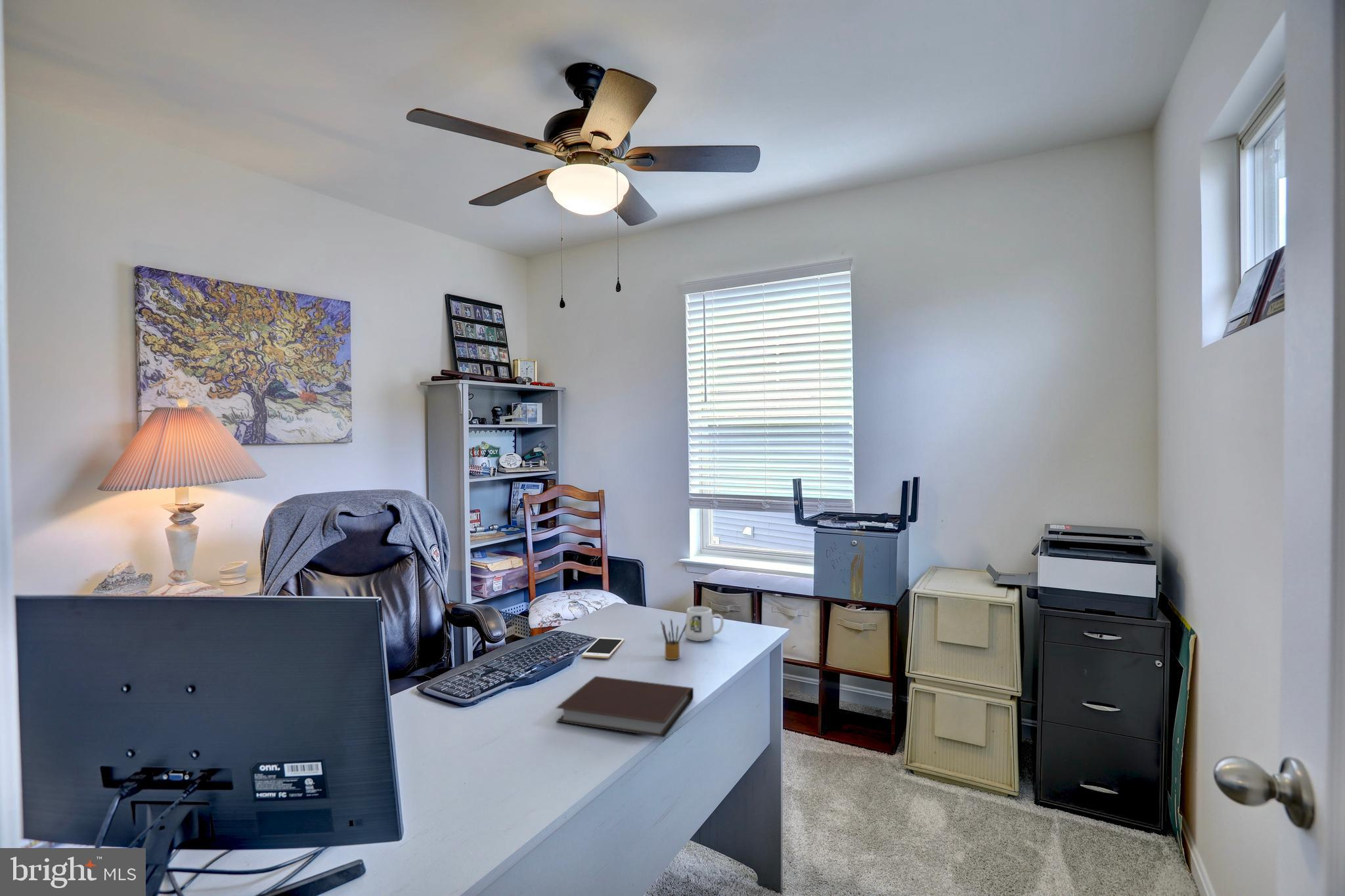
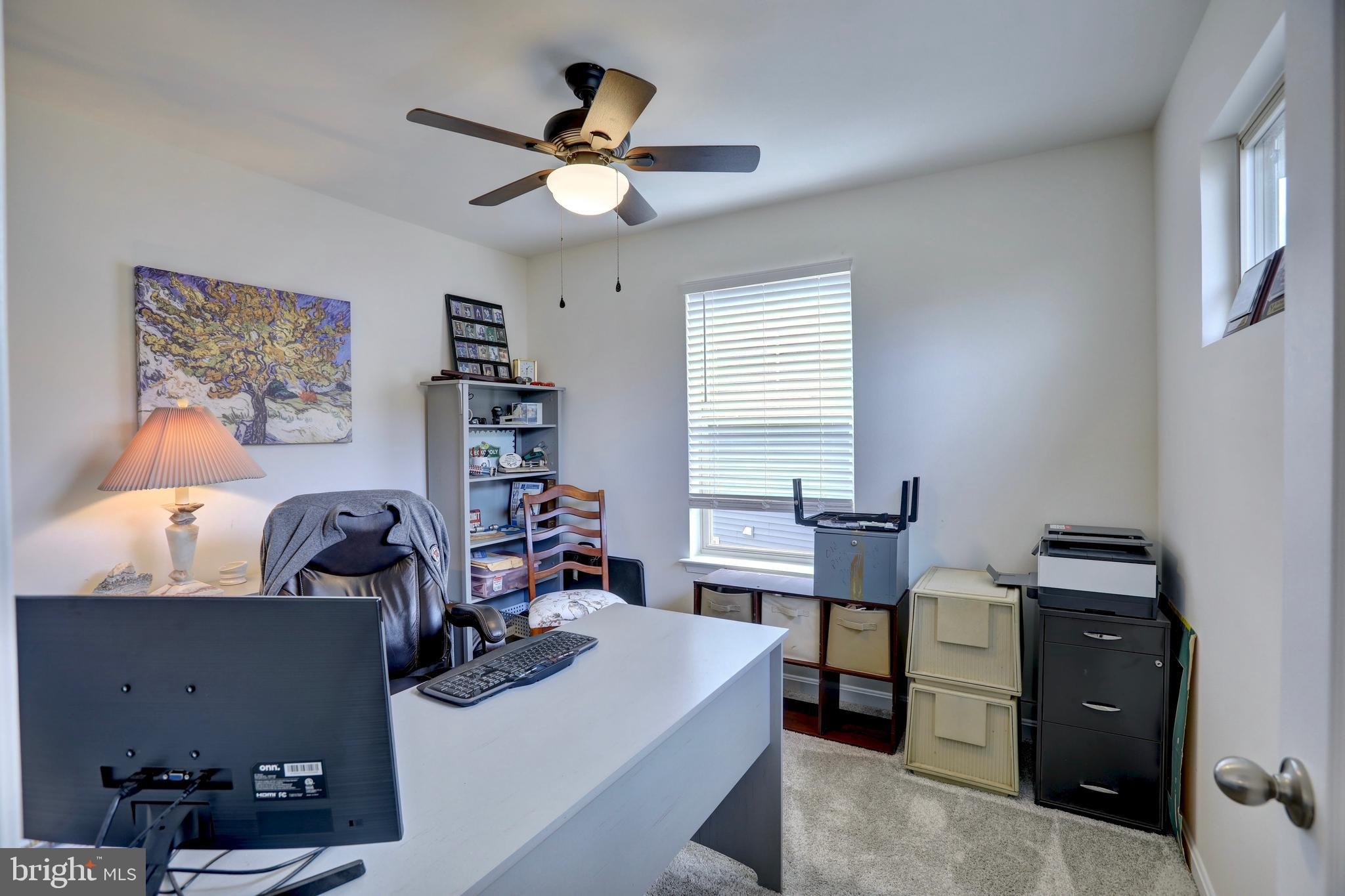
- mug [684,606,724,642]
- cell phone [581,637,625,659]
- notebook [555,675,694,738]
- pencil box [660,618,687,660]
